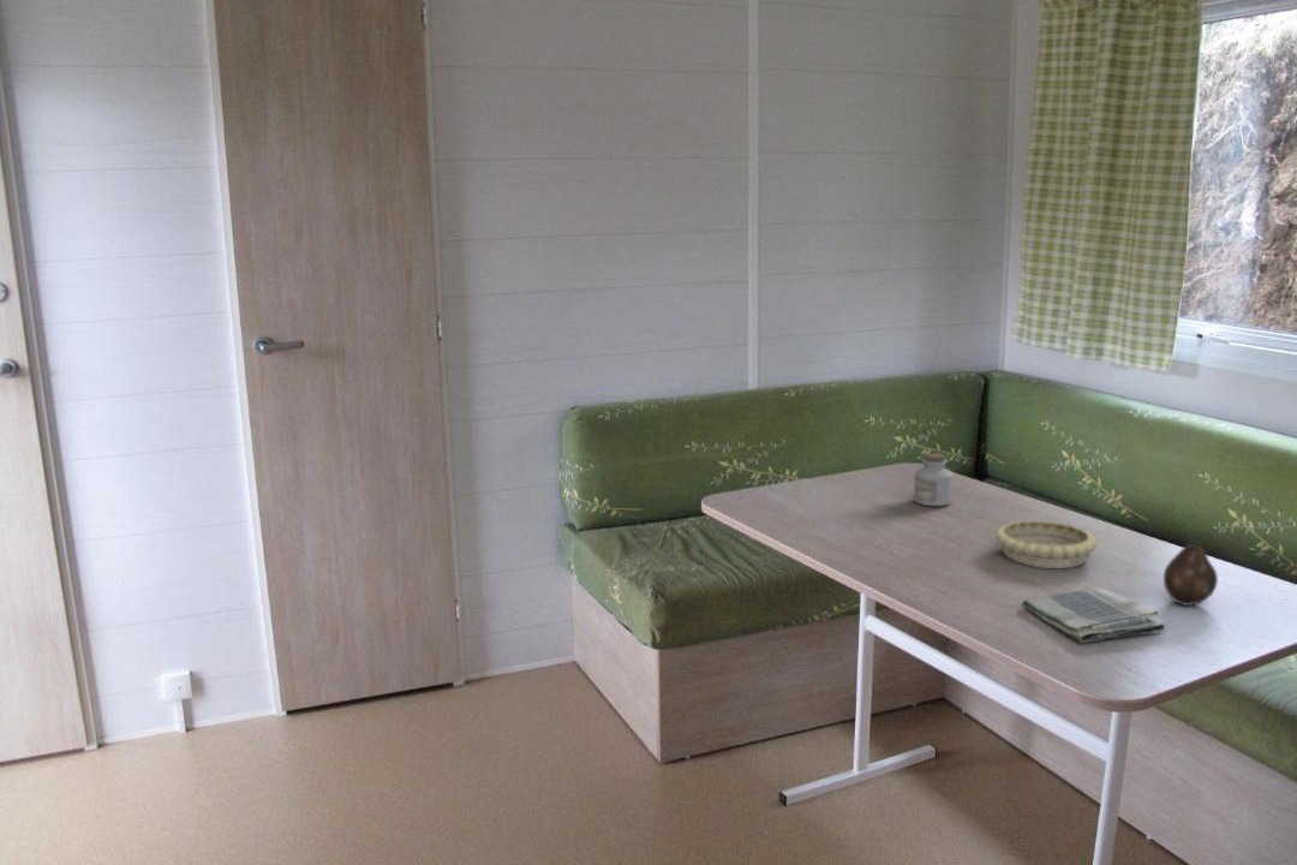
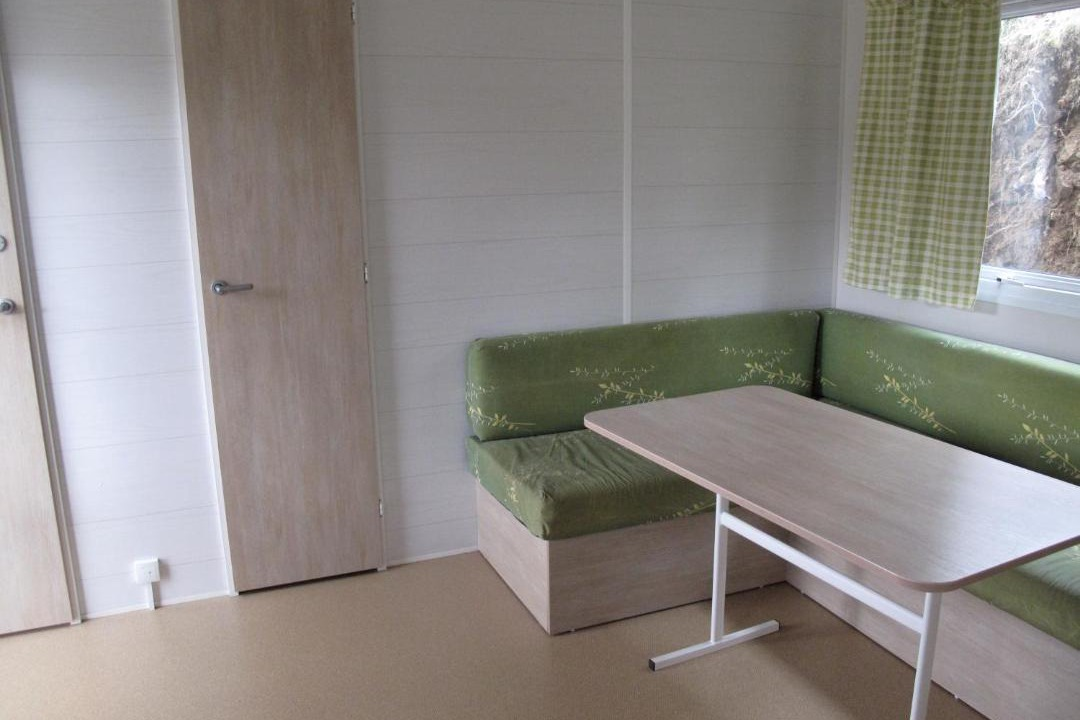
- jar [913,452,955,507]
- dish towel [1021,587,1166,644]
- decorative bowl [994,519,1099,569]
- fruit [1162,541,1219,607]
